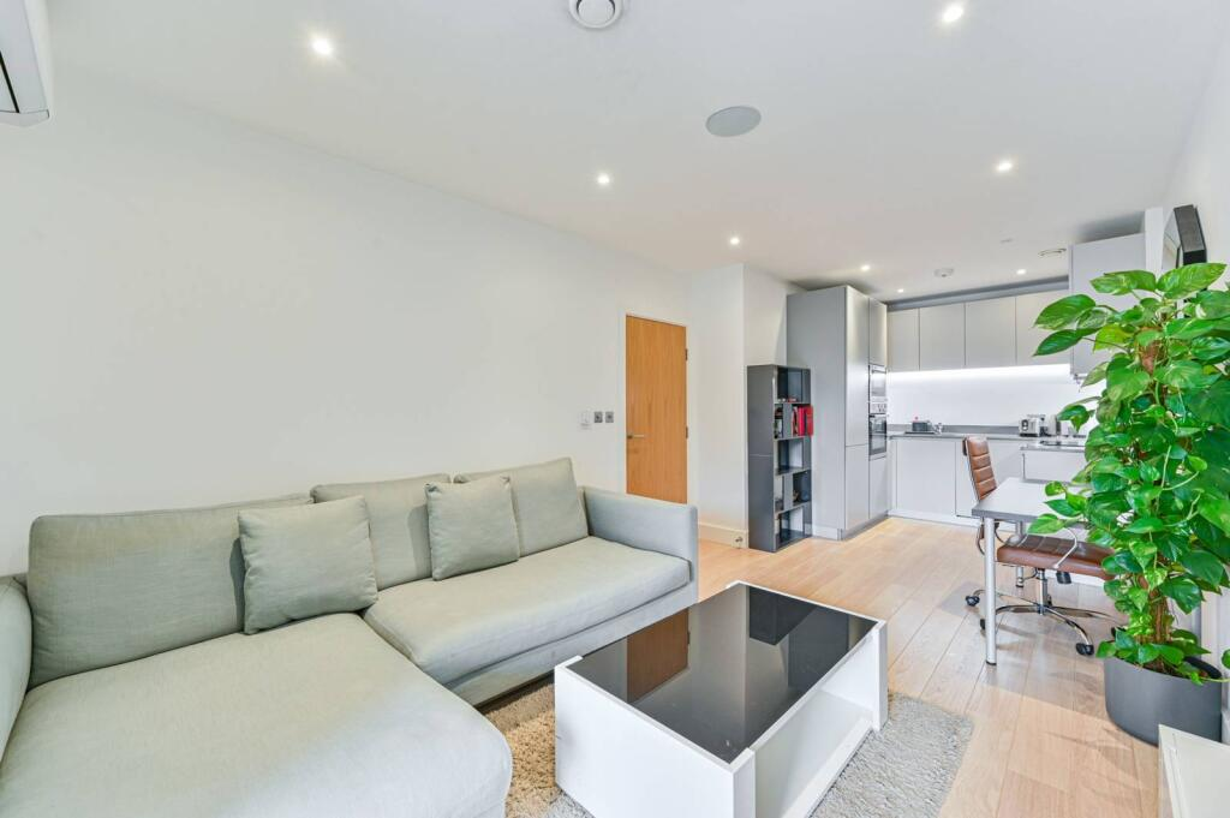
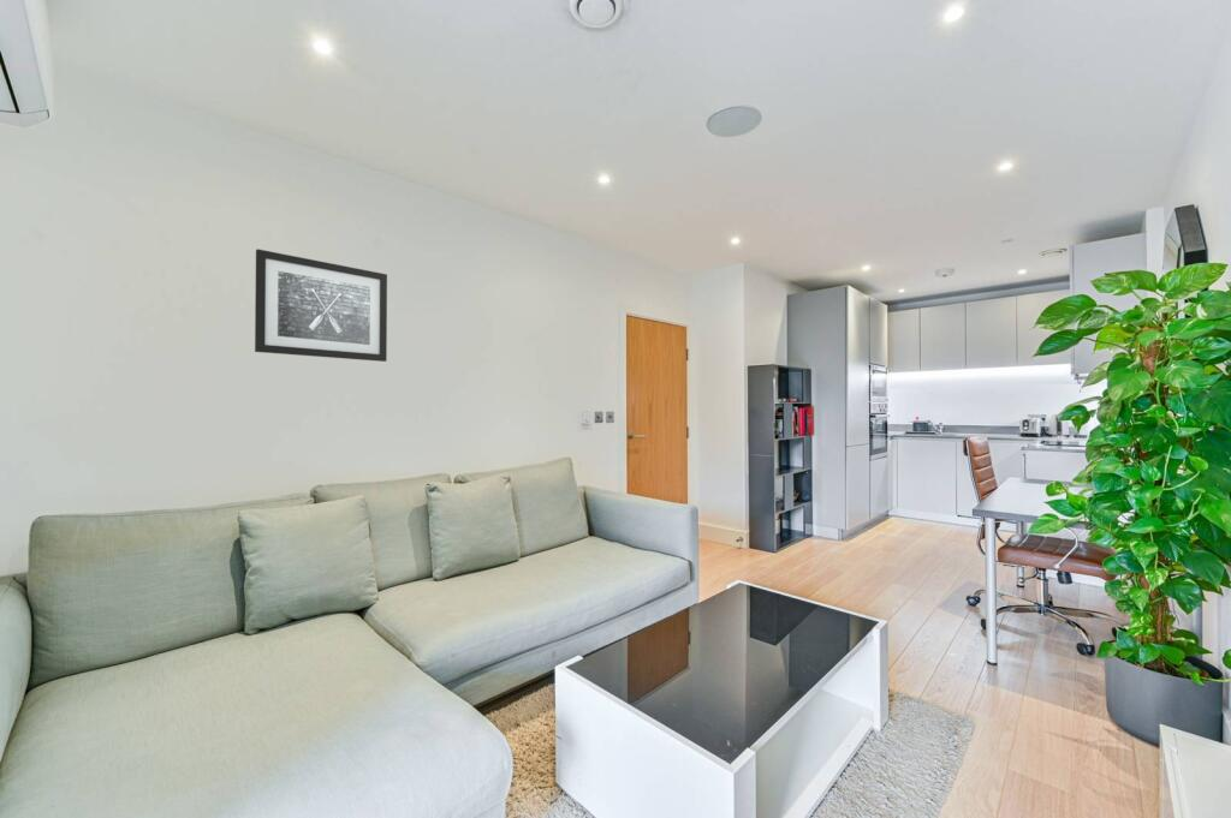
+ wall art [254,247,388,363]
